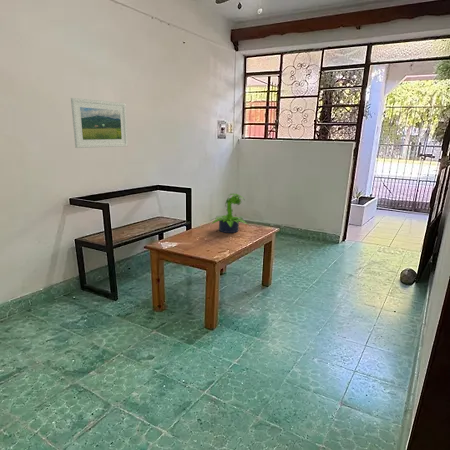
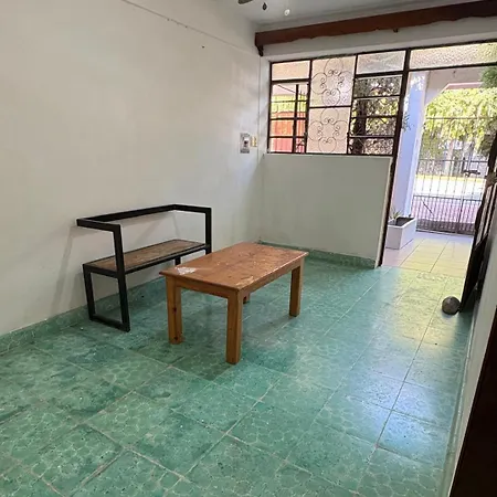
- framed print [70,97,129,149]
- potted plant [209,192,249,234]
